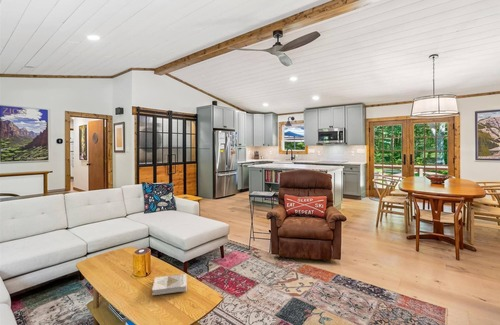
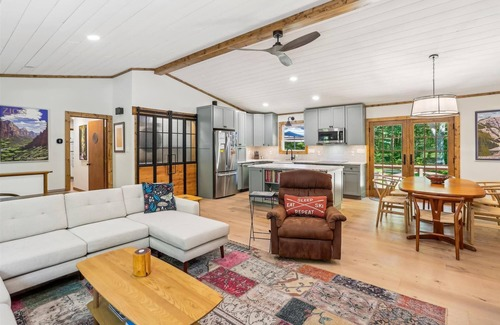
- book [151,273,188,296]
